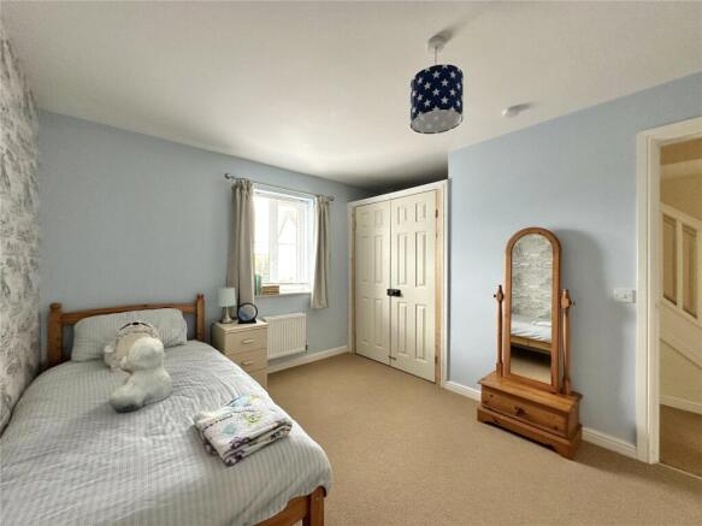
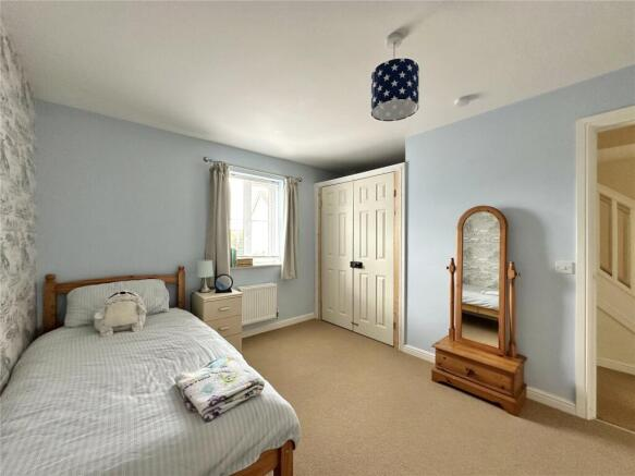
- teddy bear [108,336,172,414]
